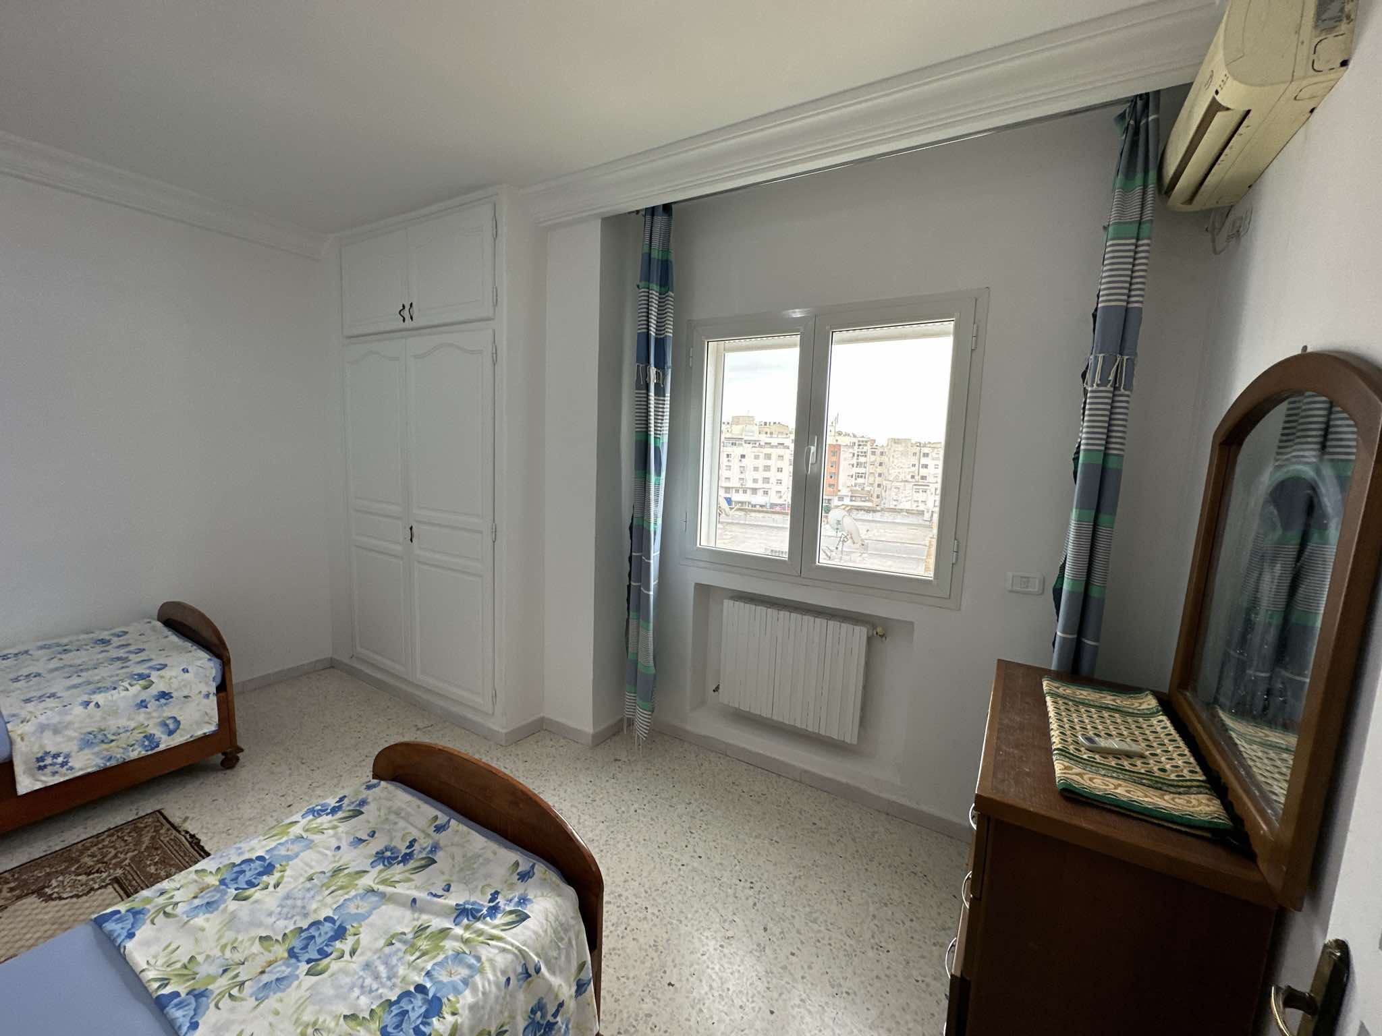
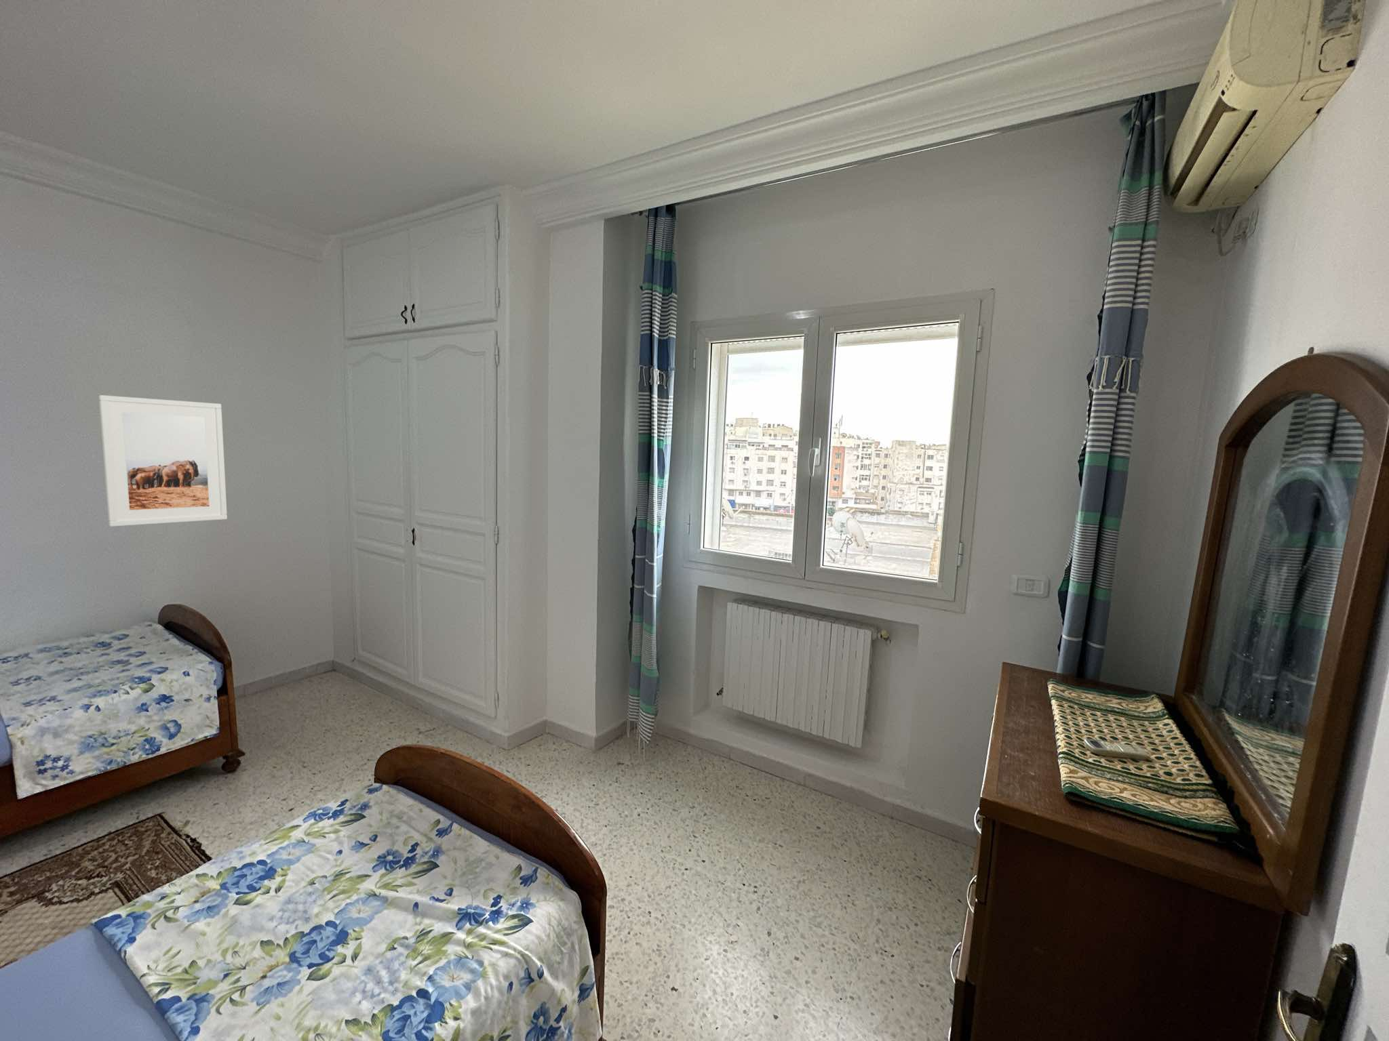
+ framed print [97,395,227,527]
